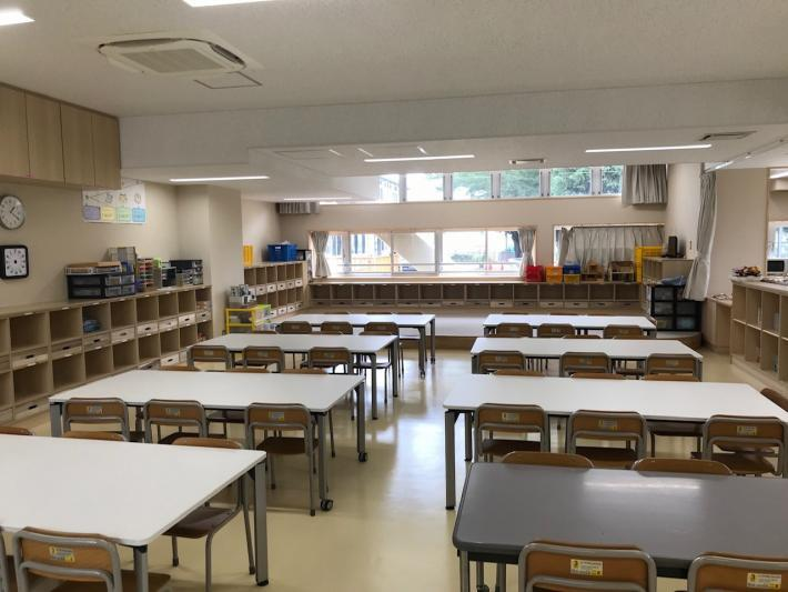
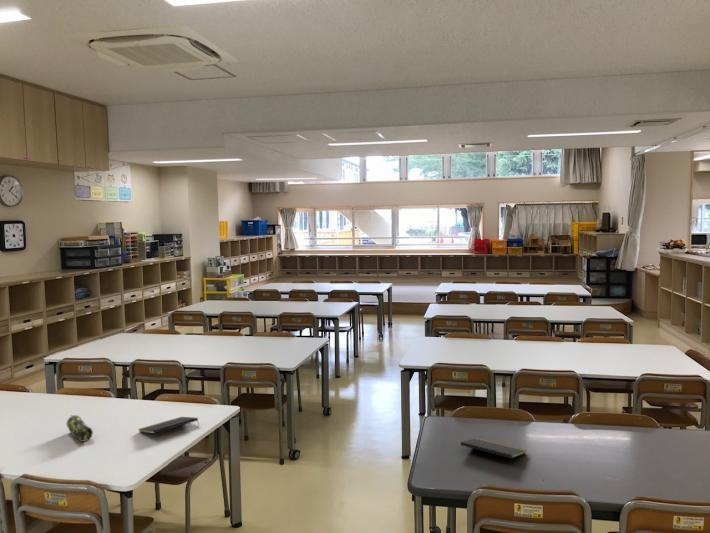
+ notepad [460,437,527,467]
+ pencil case [66,414,94,443]
+ notepad [138,416,200,435]
